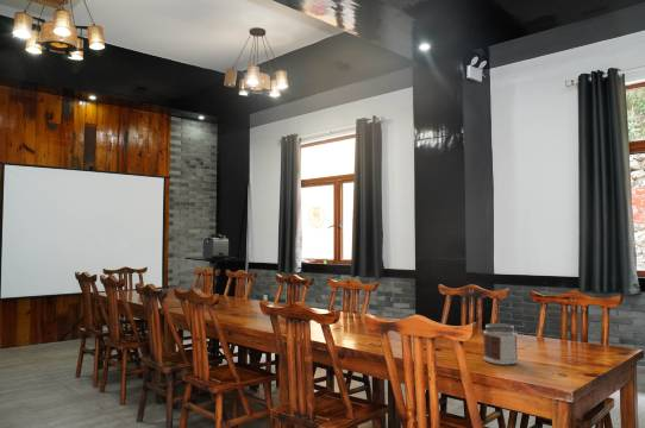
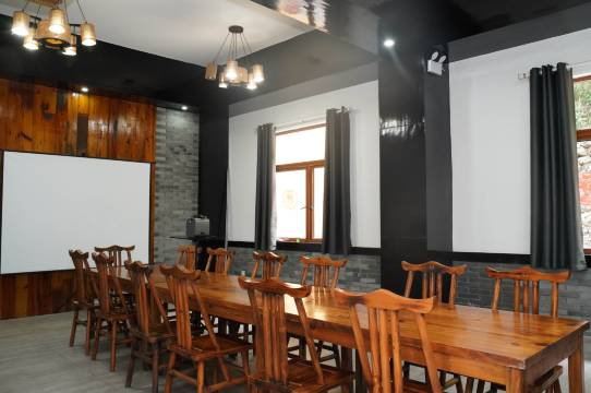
- jar [482,322,519,366]
